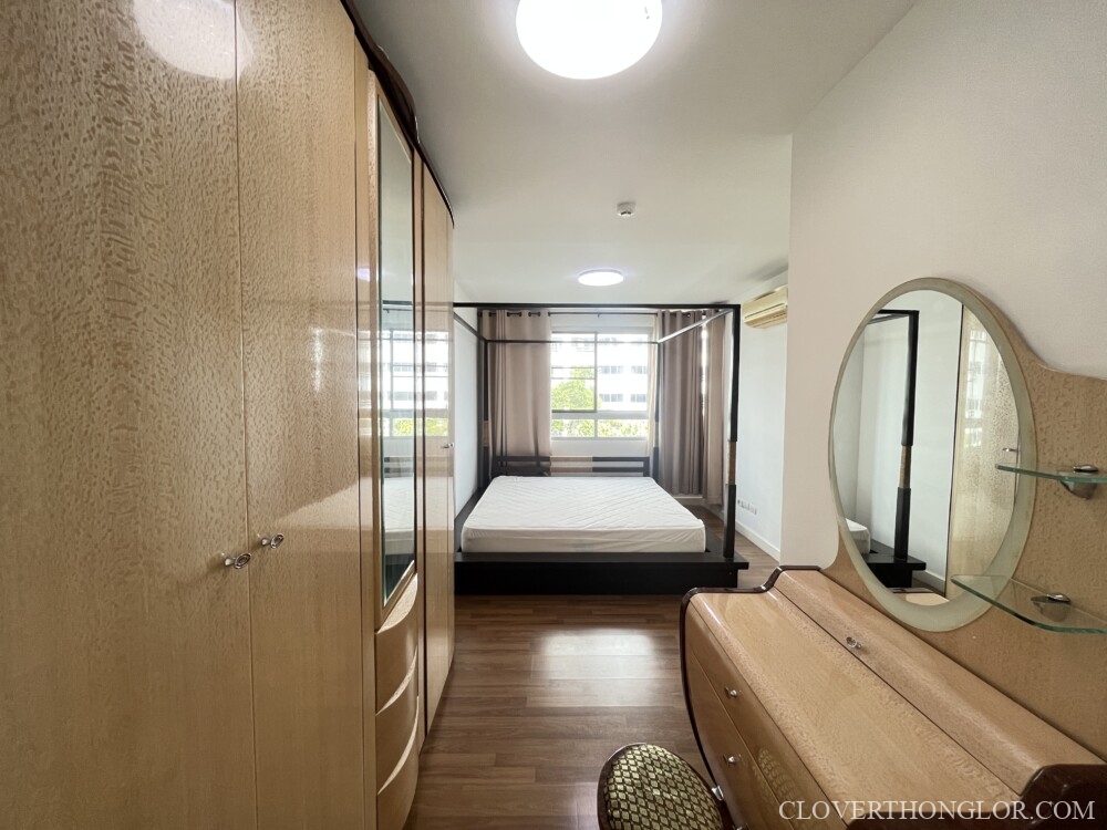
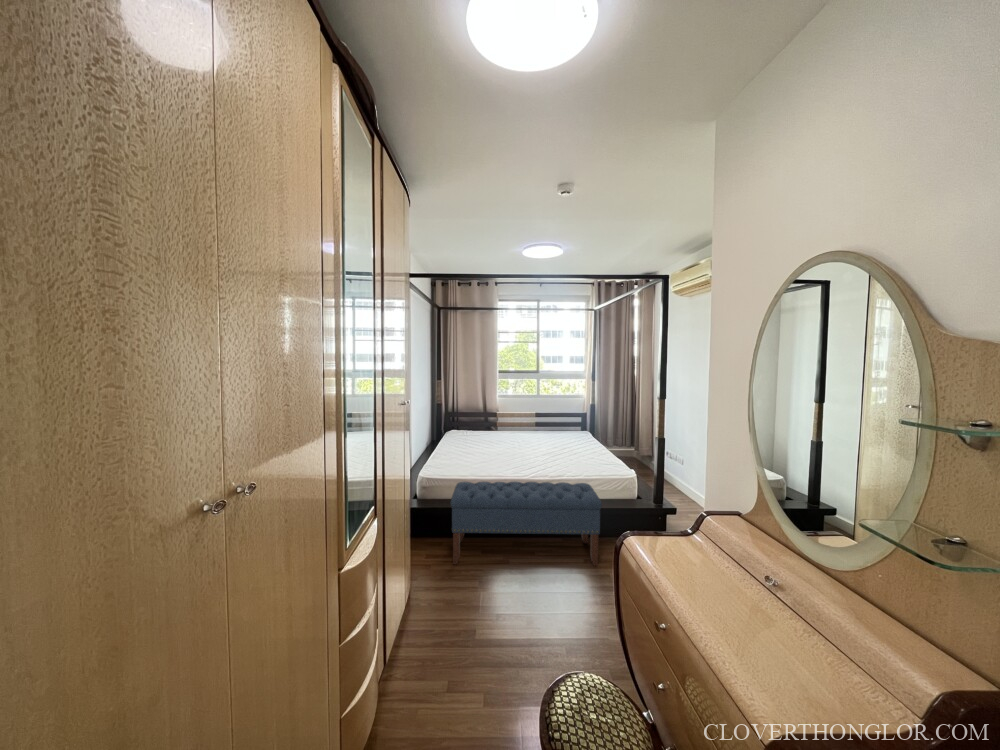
+ bench [449,481,603,567]
